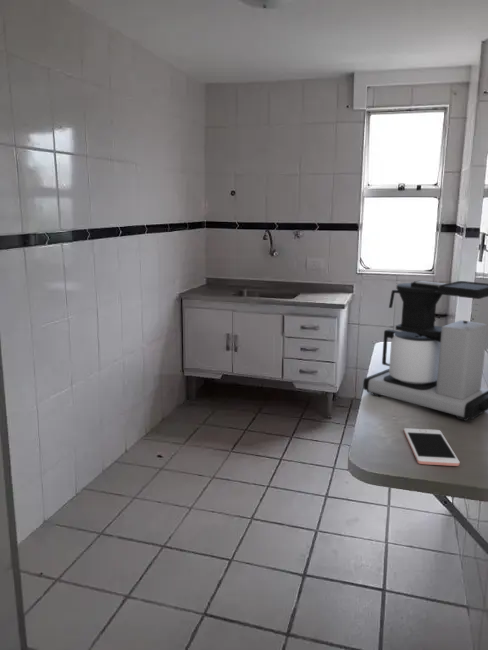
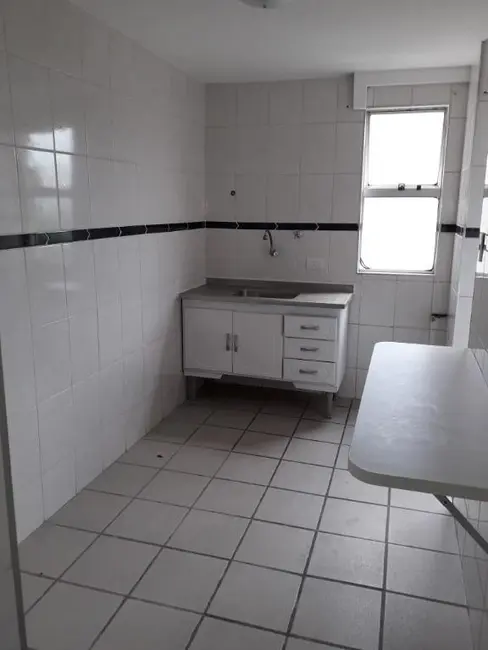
- cell phone [403,427,460,467]
- coffee maker [362,280,488,422]
